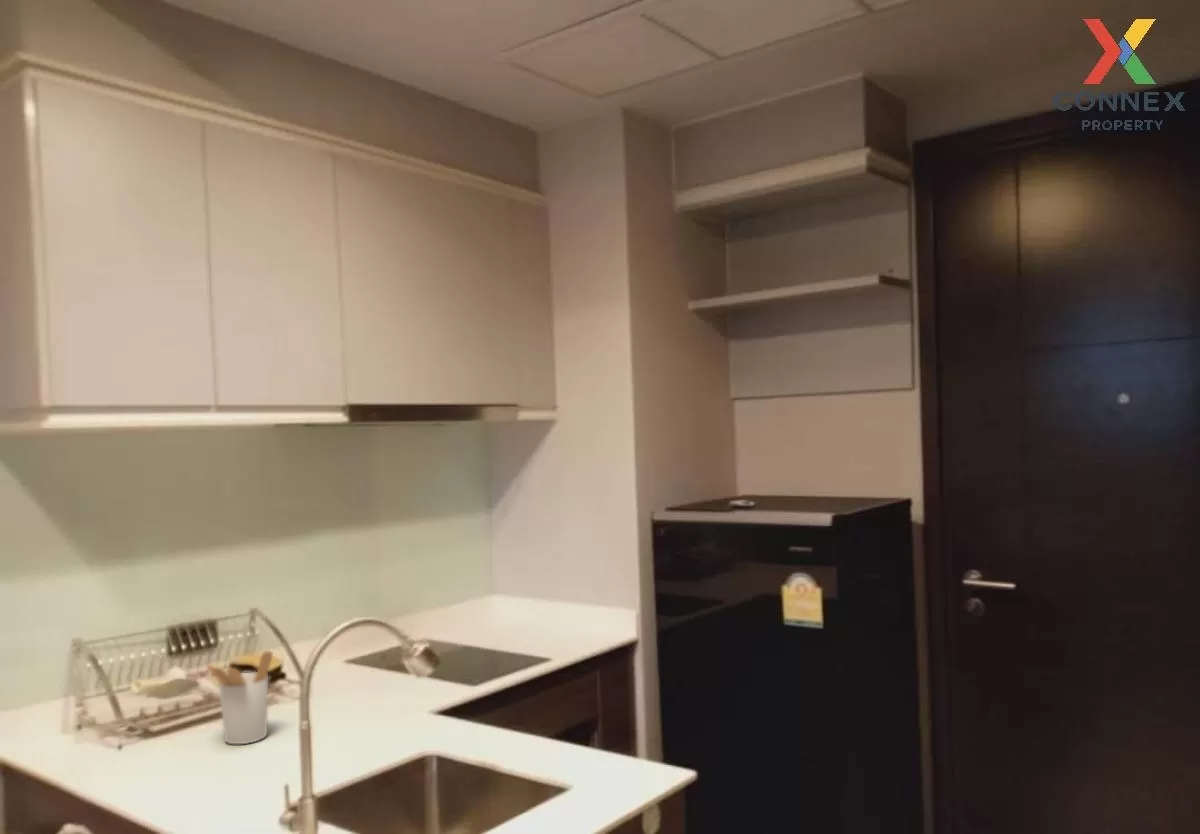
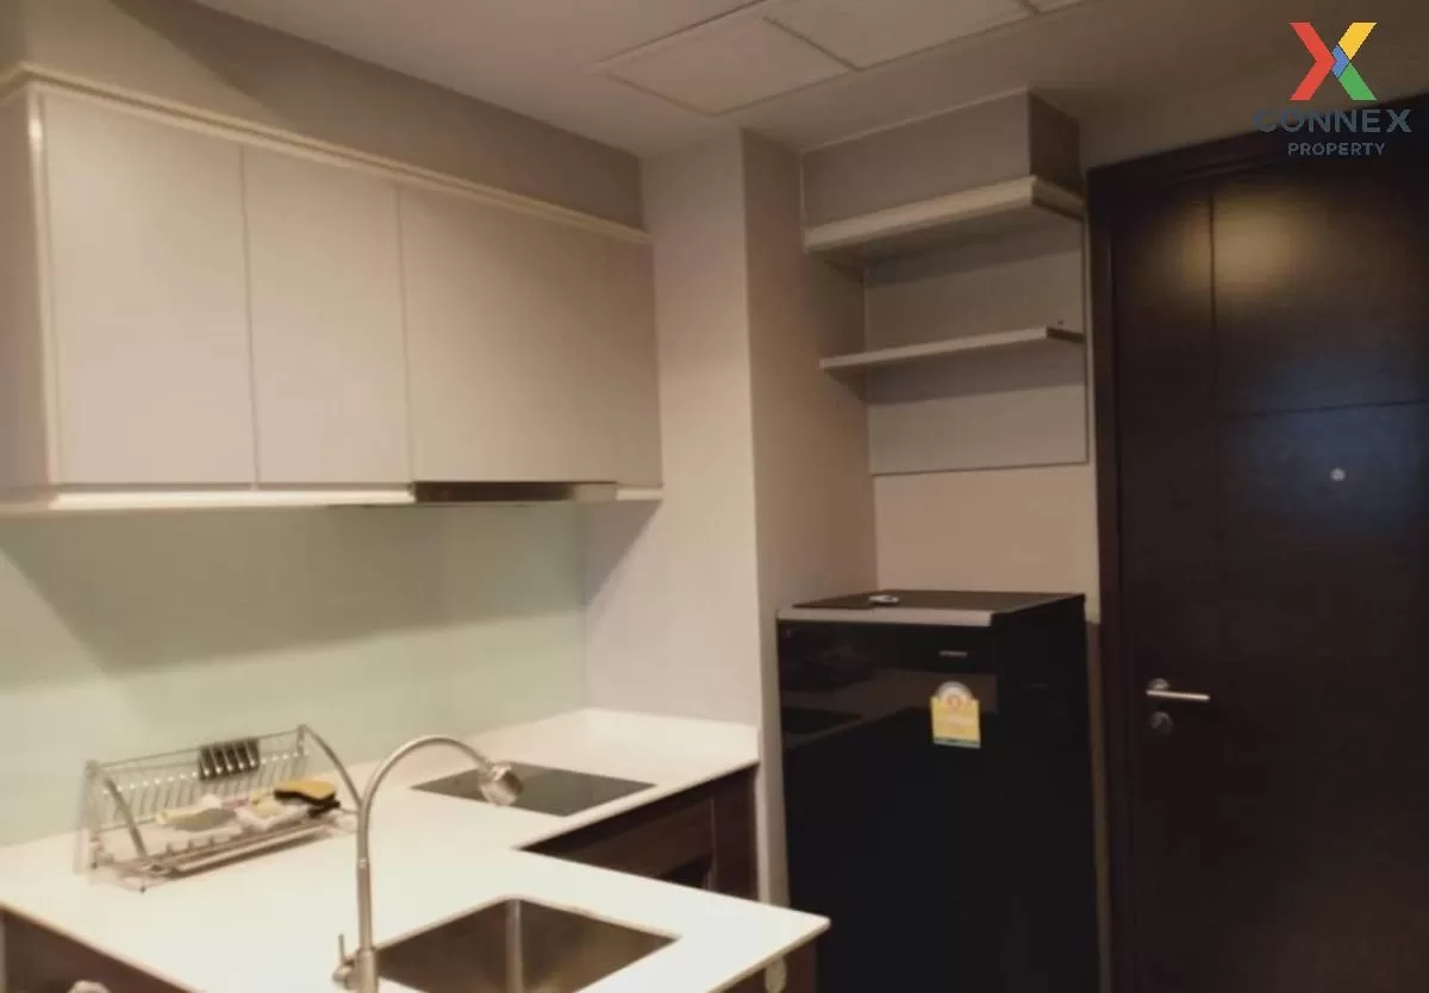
- utensil holder [206,650,274,746]
